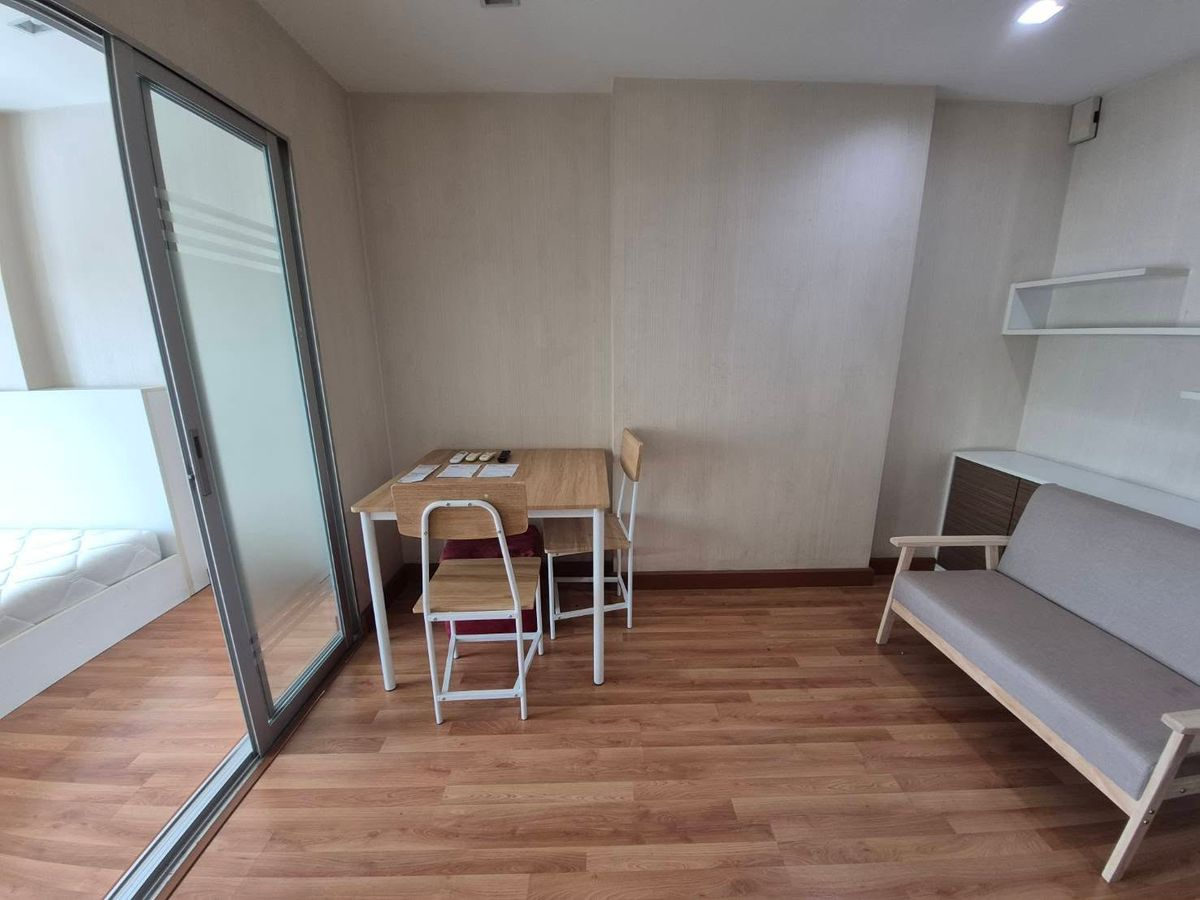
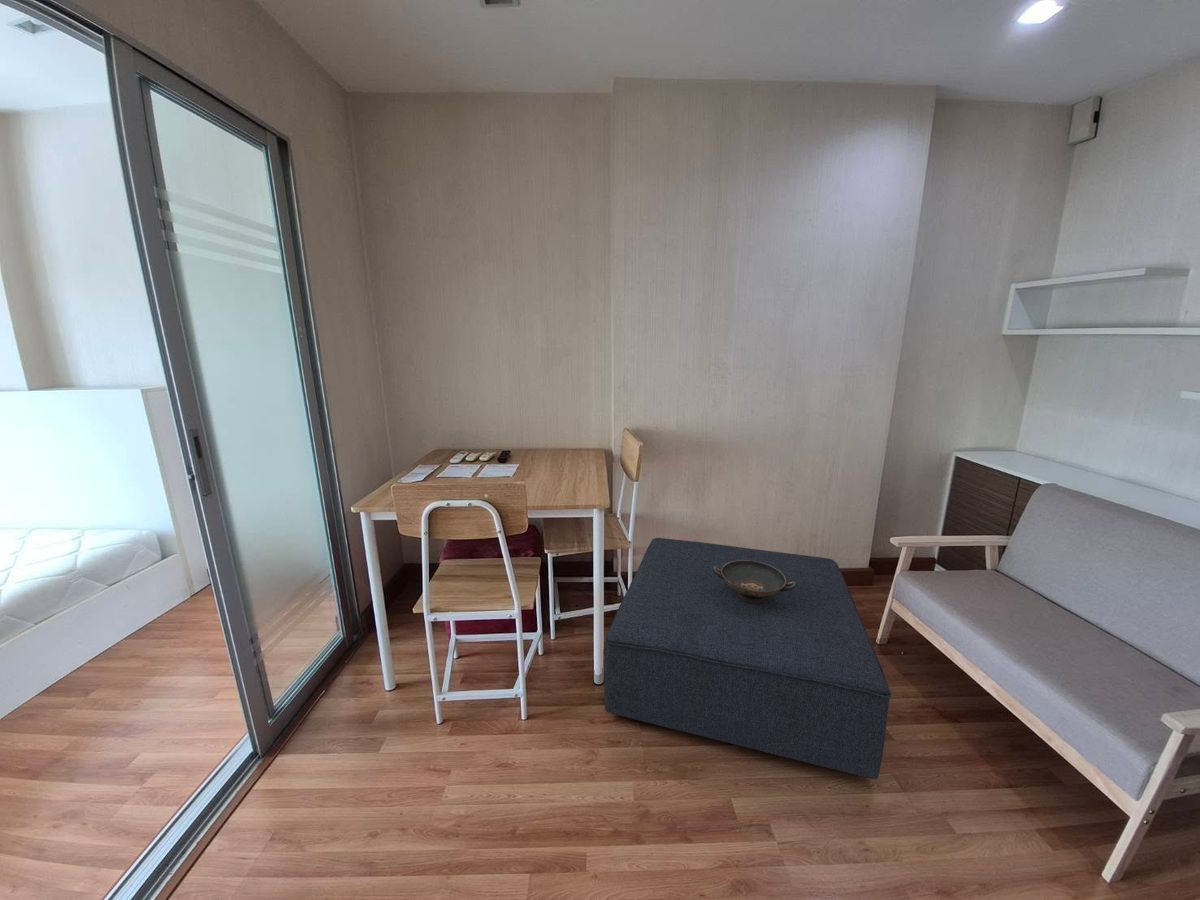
+ decorative bowl [713,560,796,603]
+ ottoman [603,537,892,780]
